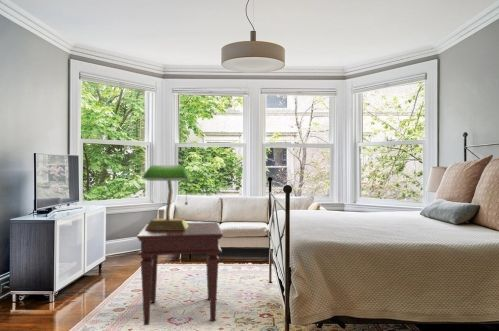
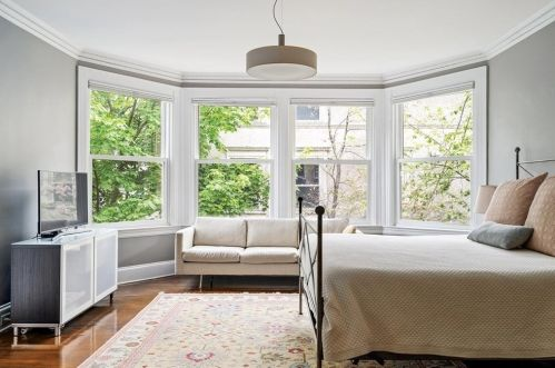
- table lamp [141,164,191,230]
- side table [136,221,224,326]
